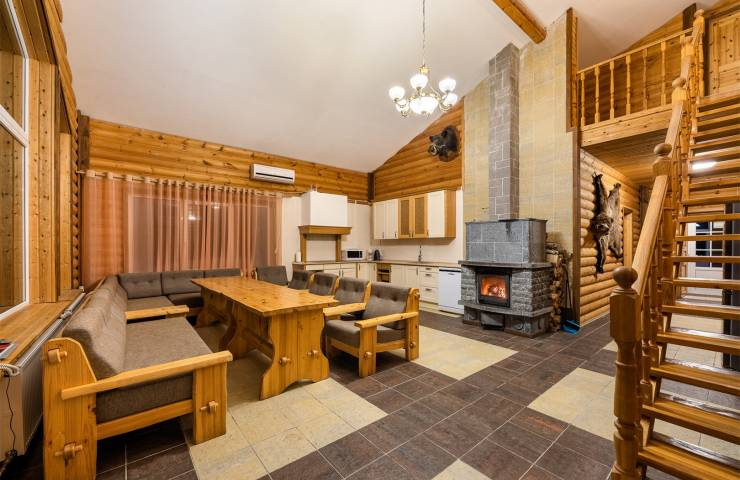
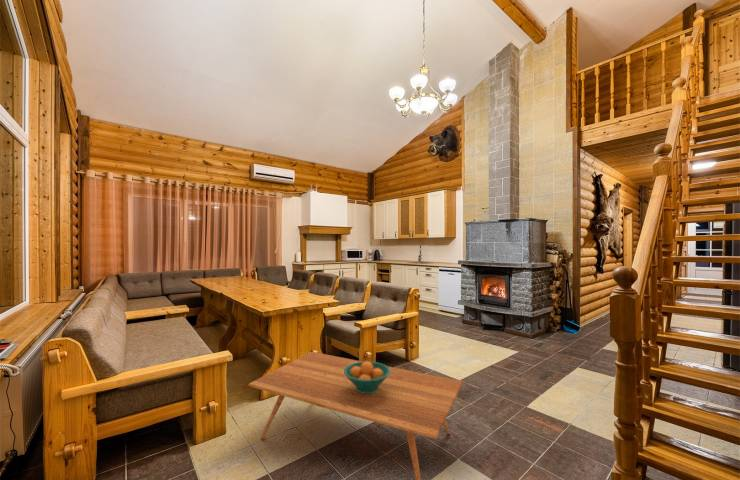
+ fruit bowl [344,361,390,393]
+ coffee table [247,351,464,480]
